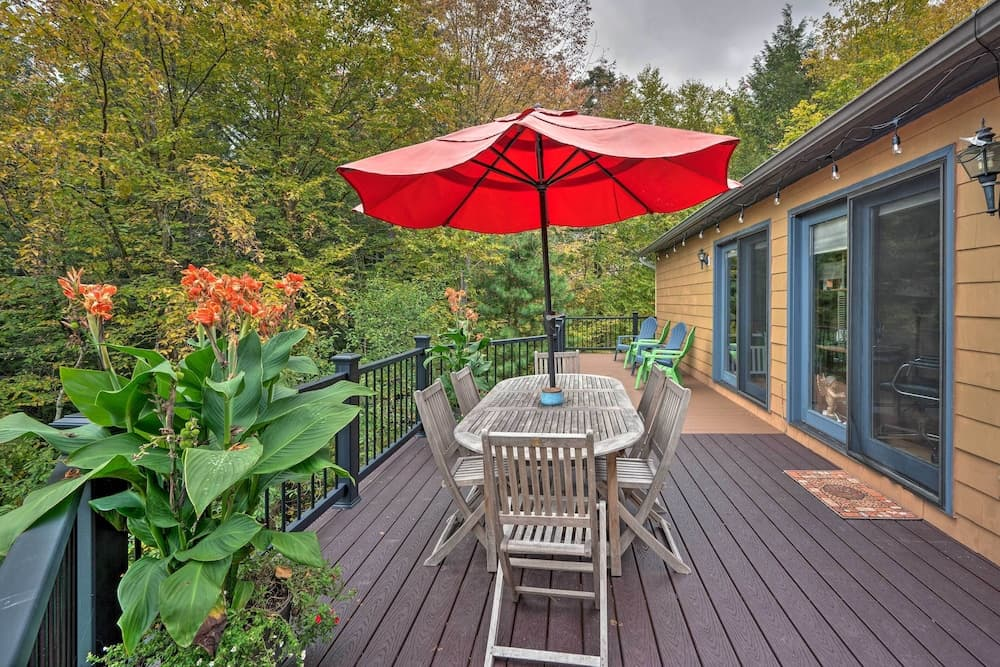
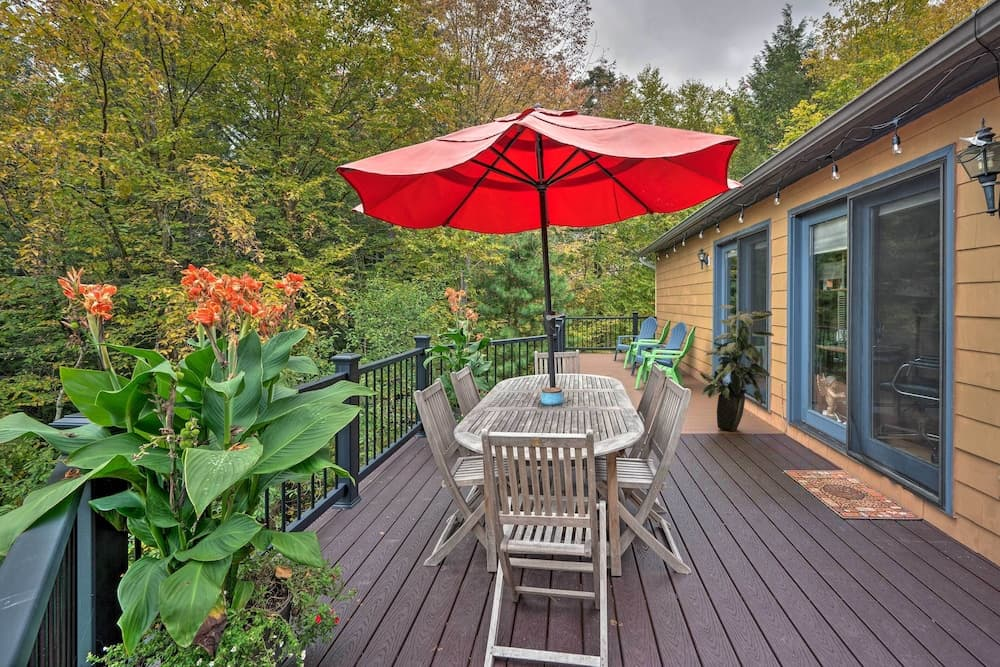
+ indoor plant [699,304,775,432]
